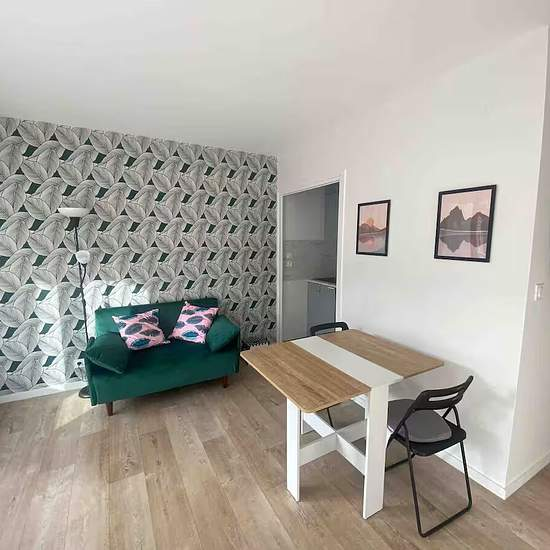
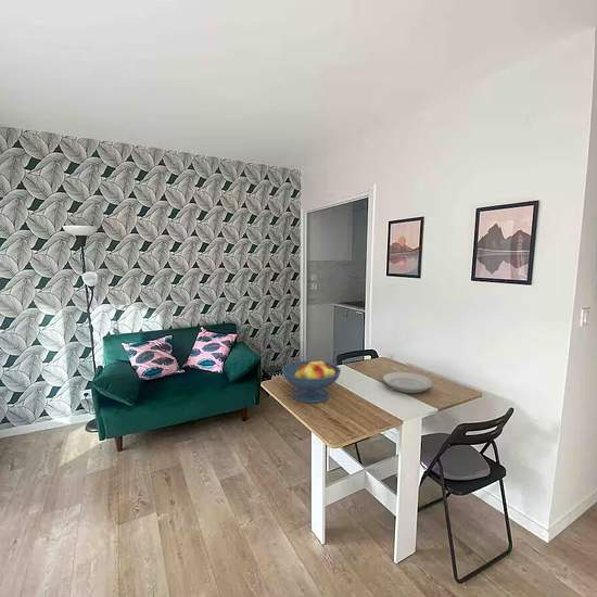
+ plate [381,371,433,394]
+ fruit bowl [281,357,342,404]
